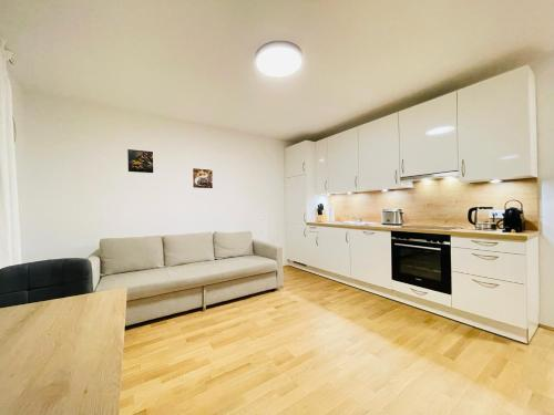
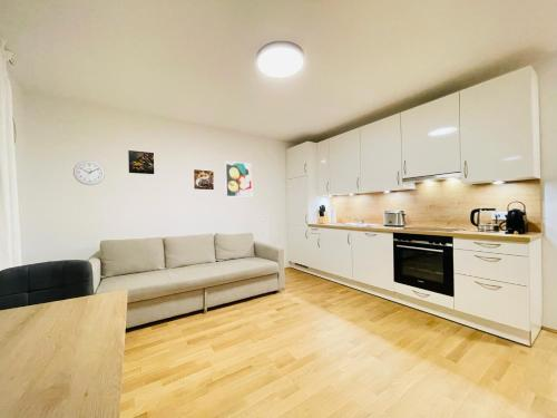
+ wall clock [72,159,106,186]
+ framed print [224,161,253,197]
